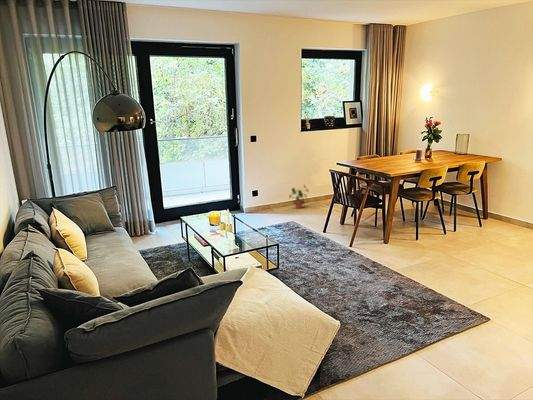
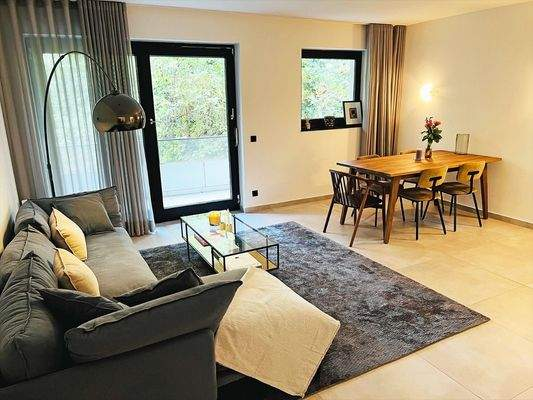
- potted plant [288,184,310,209]
